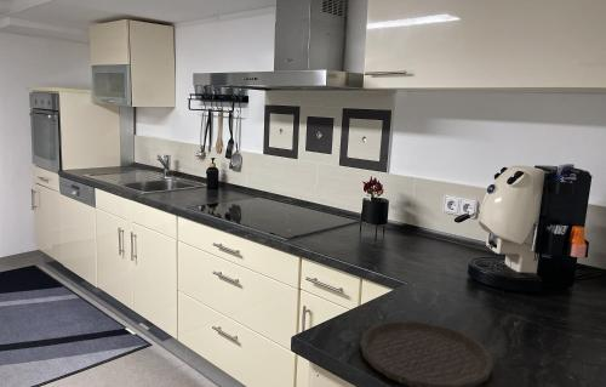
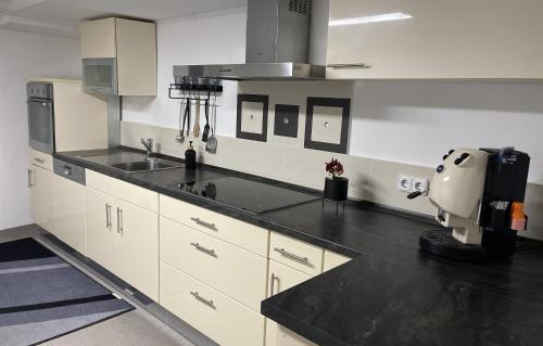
- plate [359,319,494,387]
